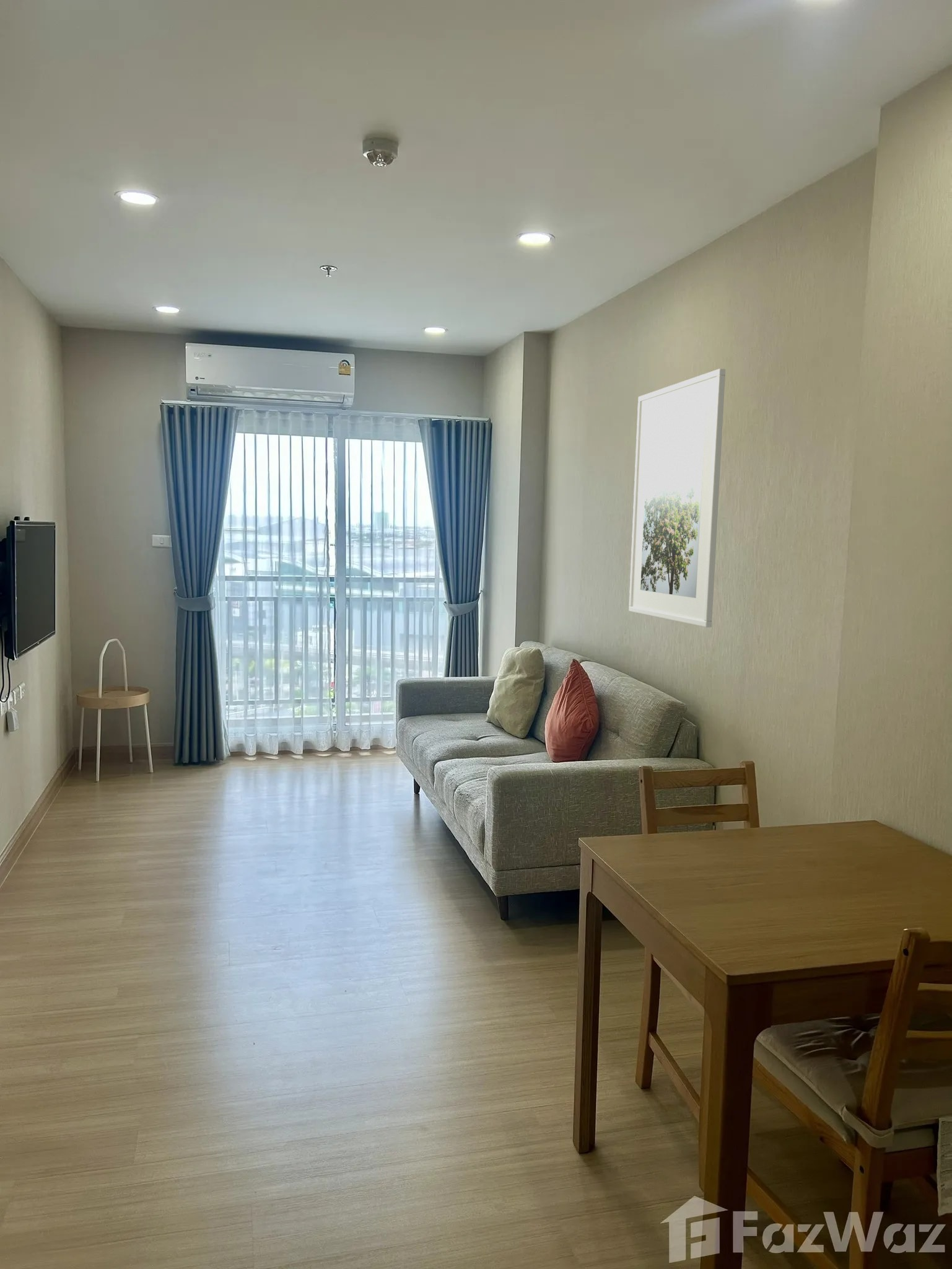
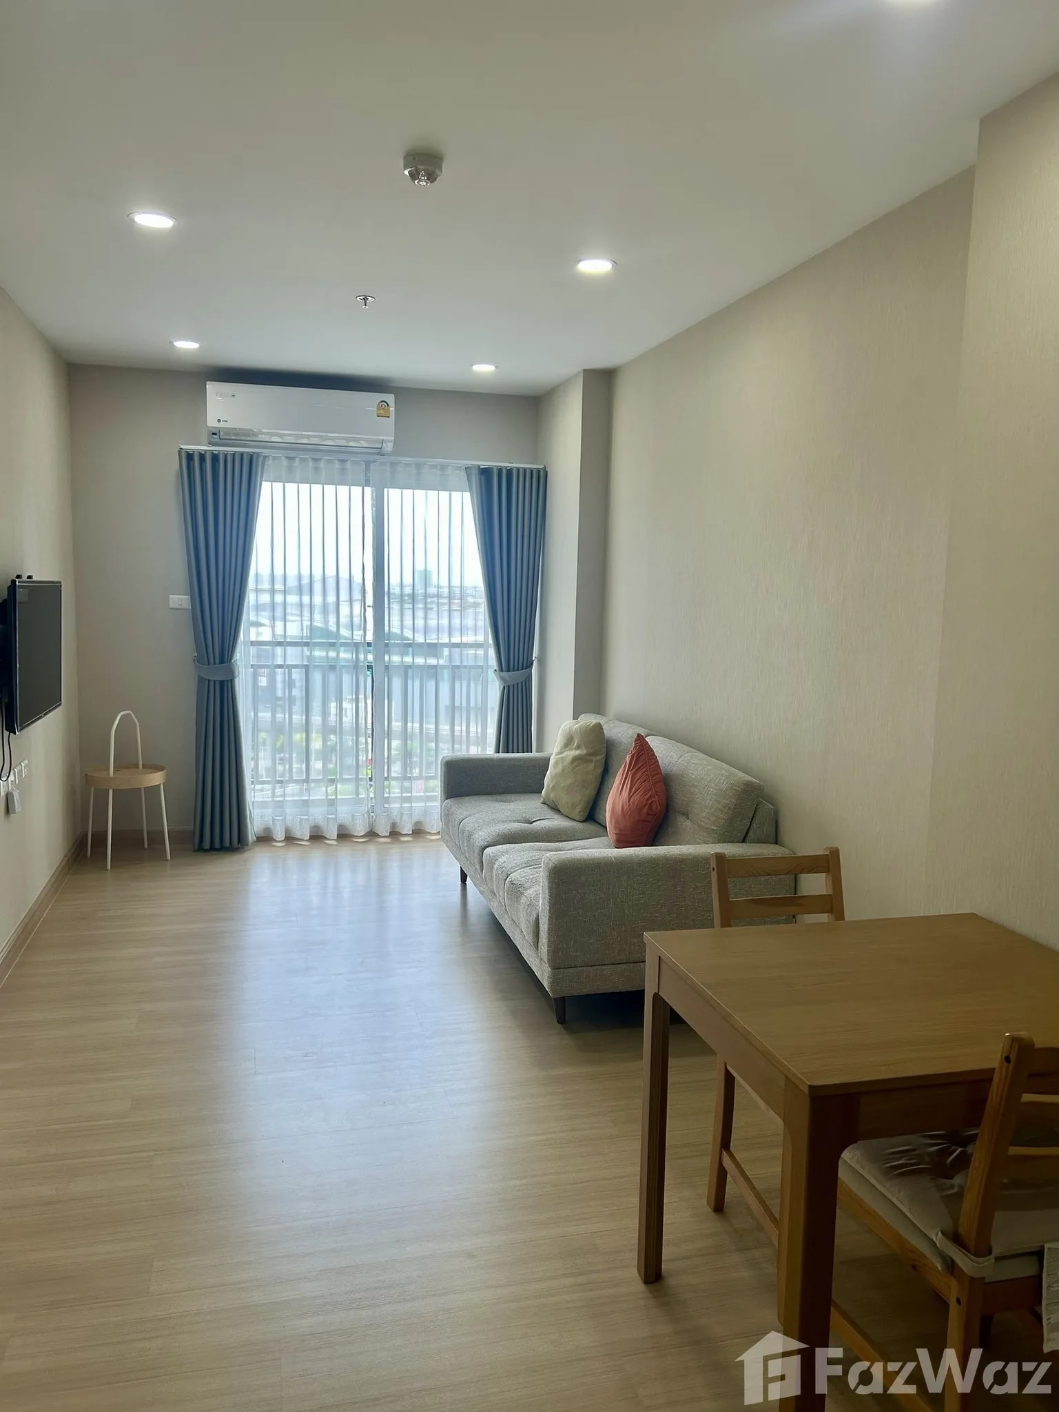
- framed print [628,368,726,628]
